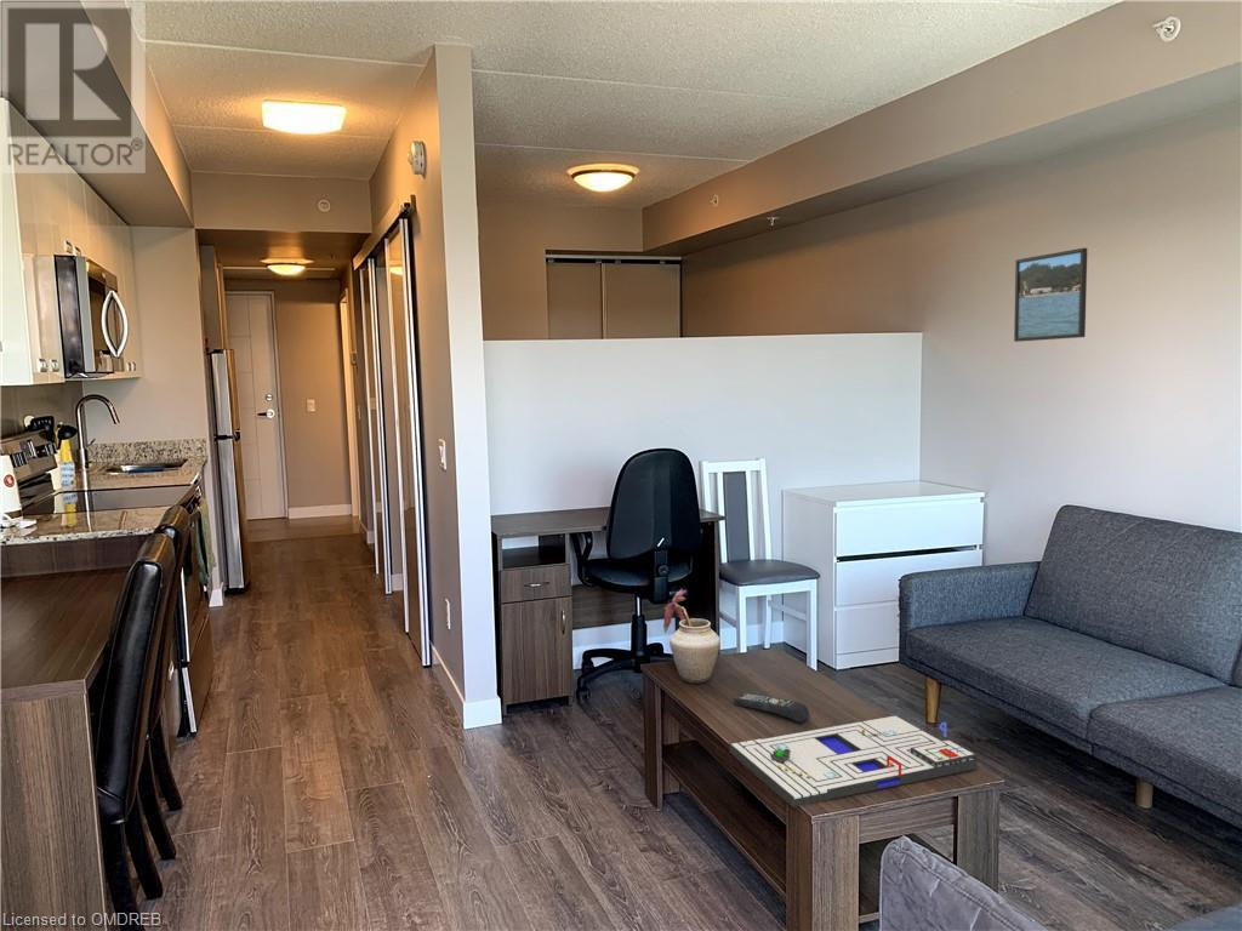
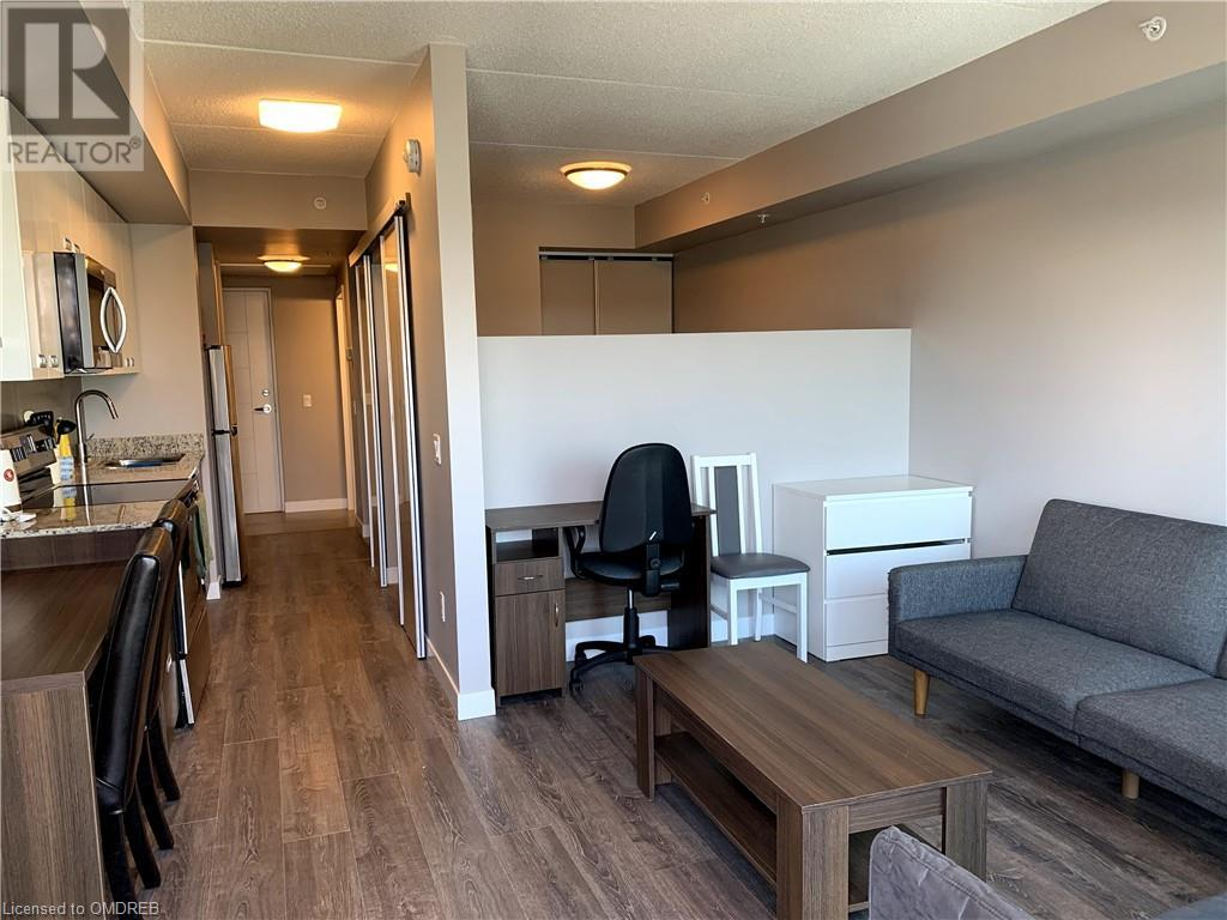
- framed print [1013,247,1088,343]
- board game [728,714,978,809]
- vase [662,588,722,685]
- remote control [733,692,810,724]
